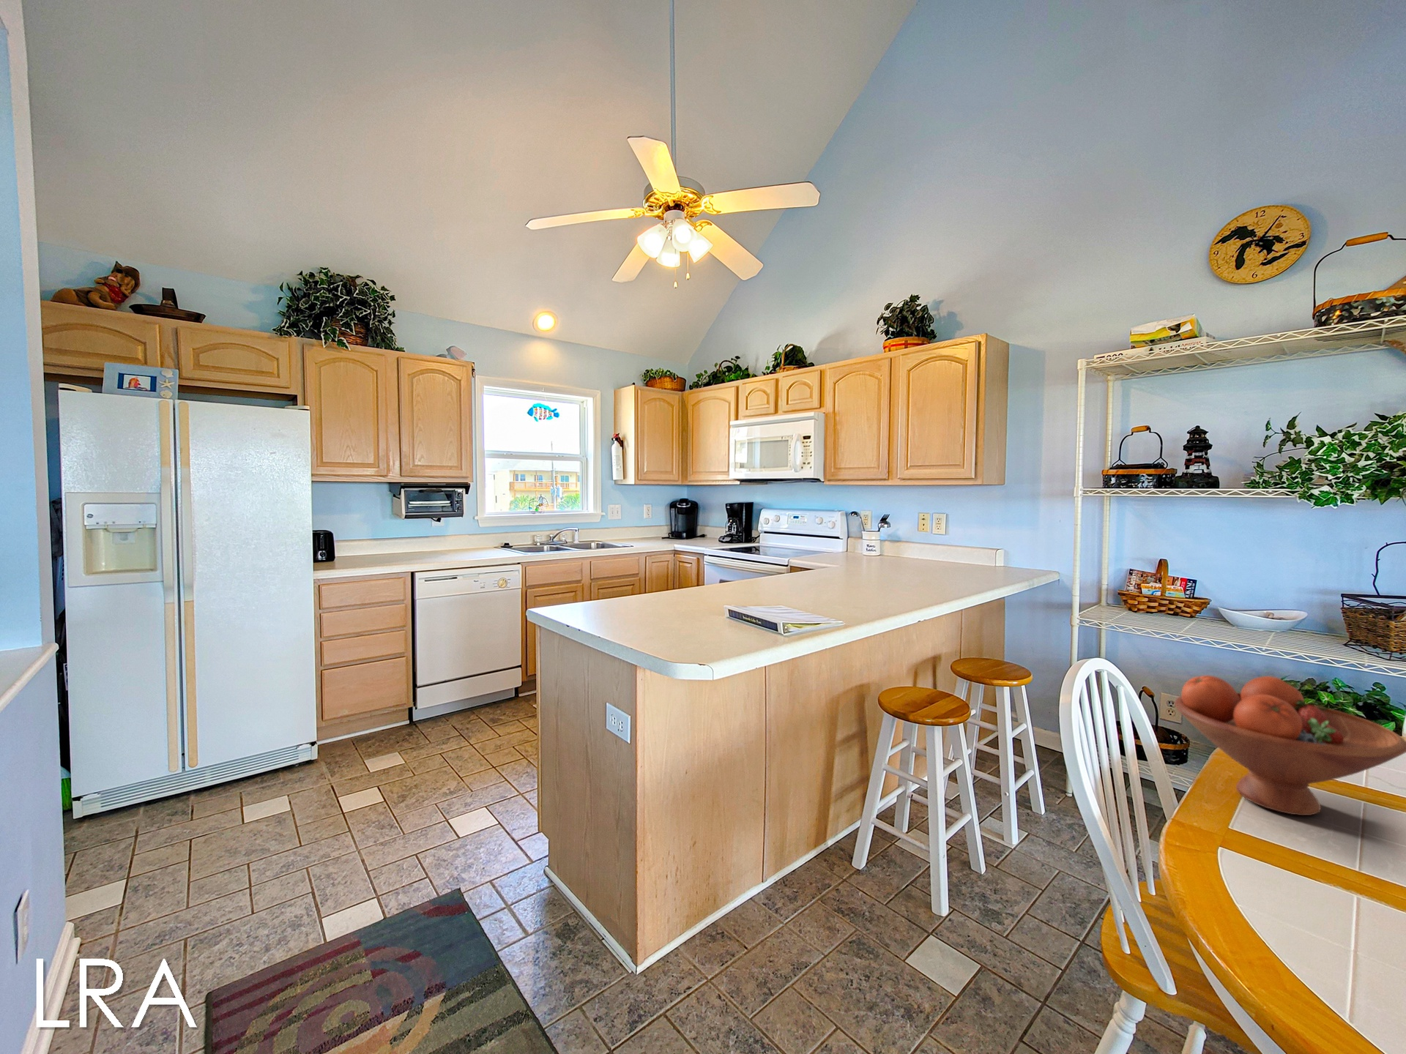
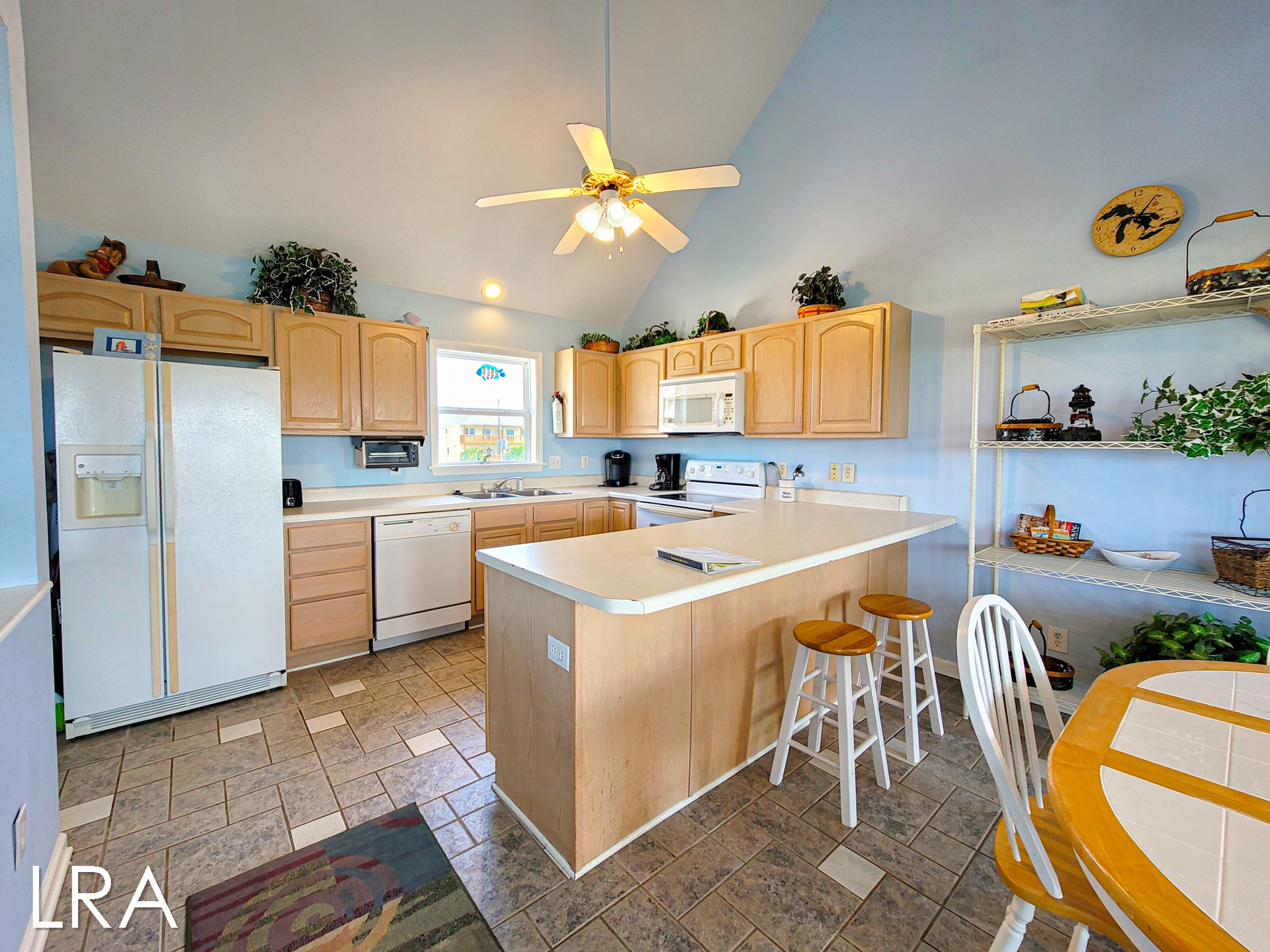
- fruit bowl [1174,675,1406,816]
